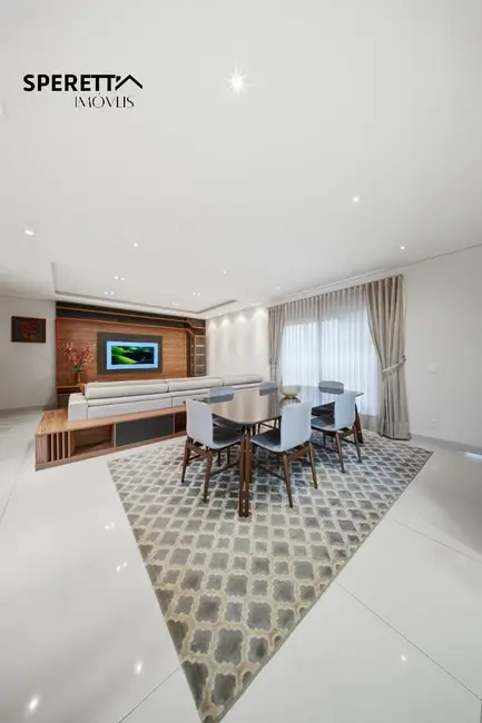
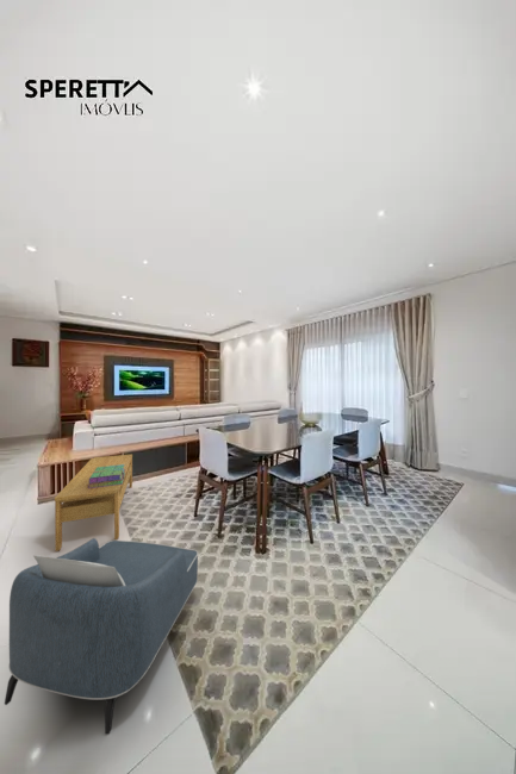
+ armchair [4,537,199,735]
+ stack of books [88,464,125,488]
+ coffee table [54,454,133,553]
